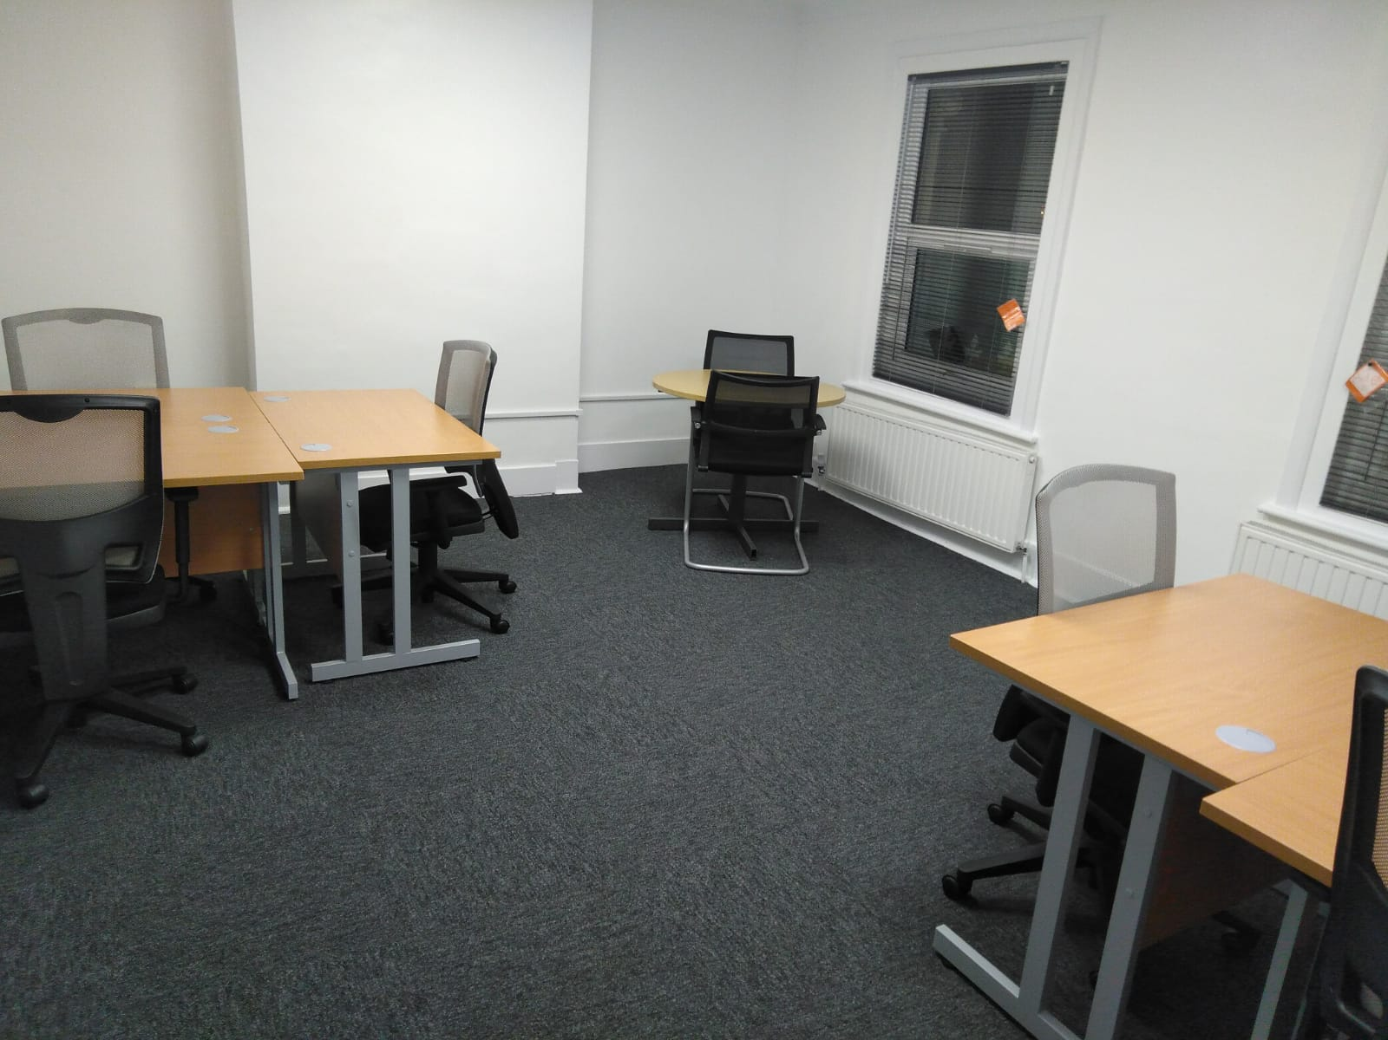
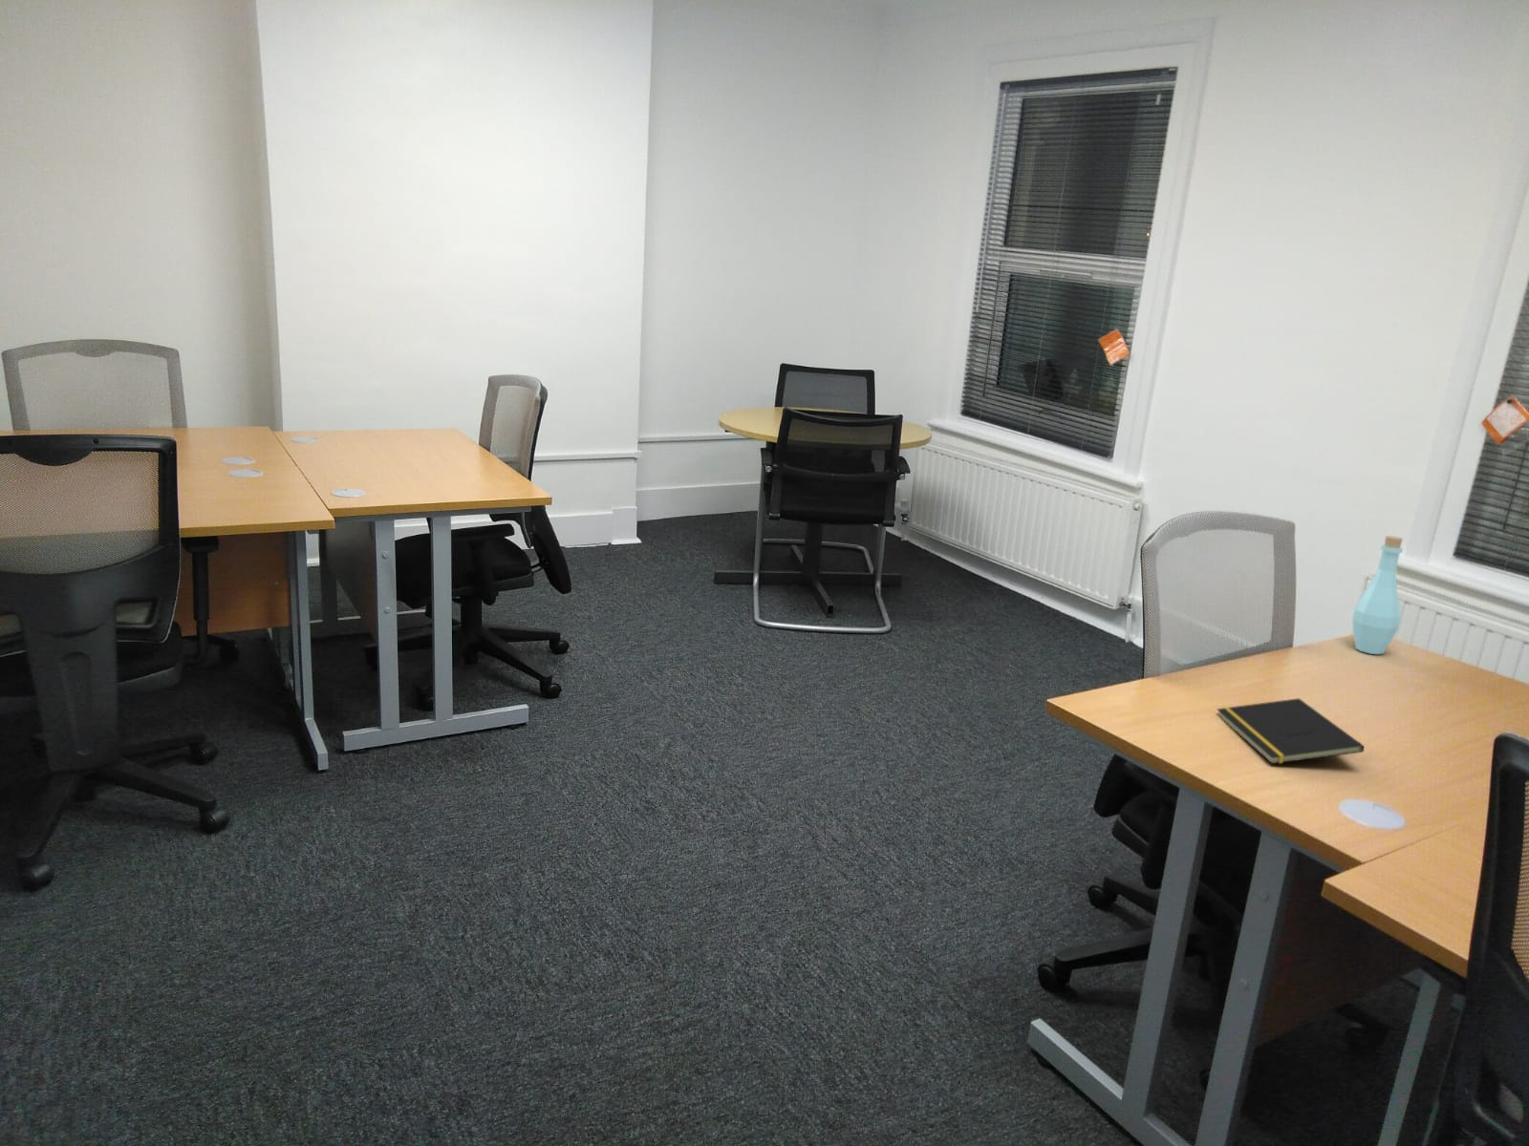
+ notepad [1216,697,1364,764]
+ bottle [1351,534,1404,655]
